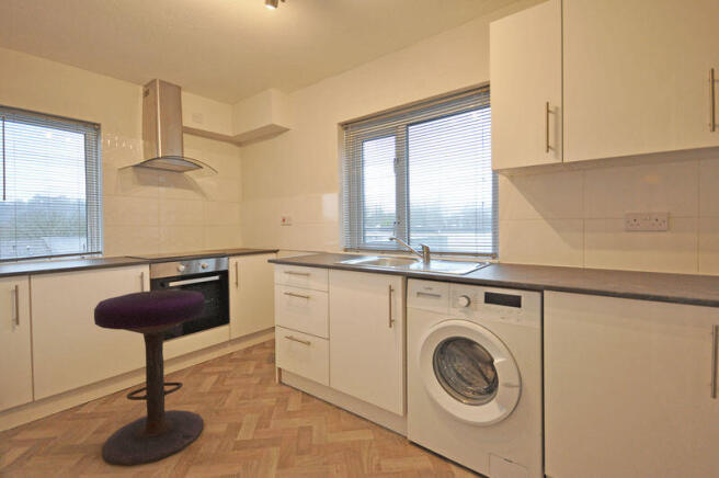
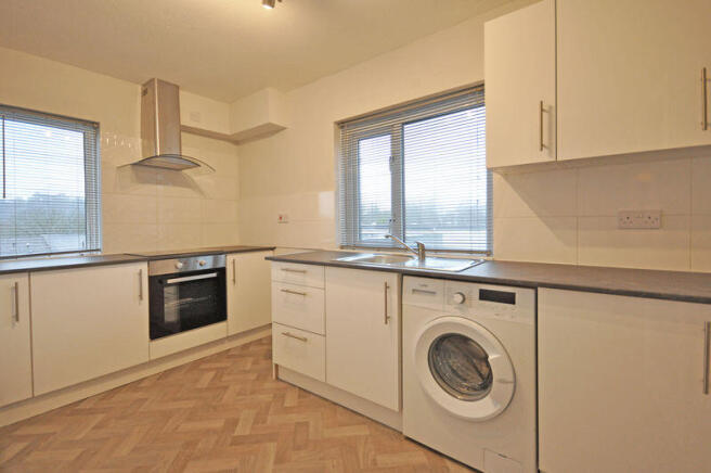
- stool [93,288,206,467]
